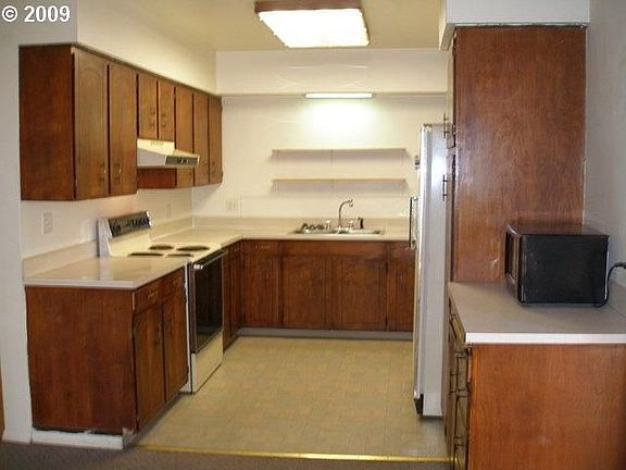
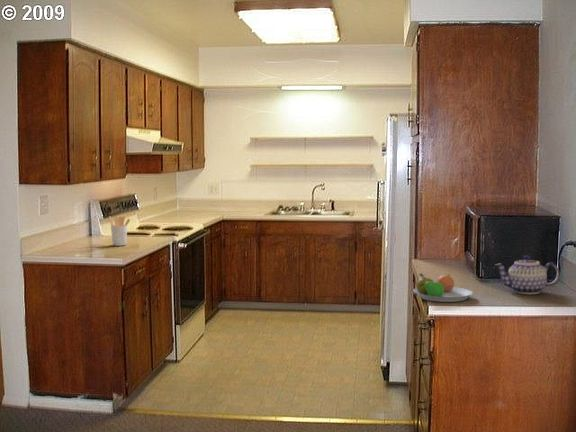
+ fruit bowl [412,272,474,303]
+ teapot [495,254,561,295]
+ utensil holder [108,215,131,247]
